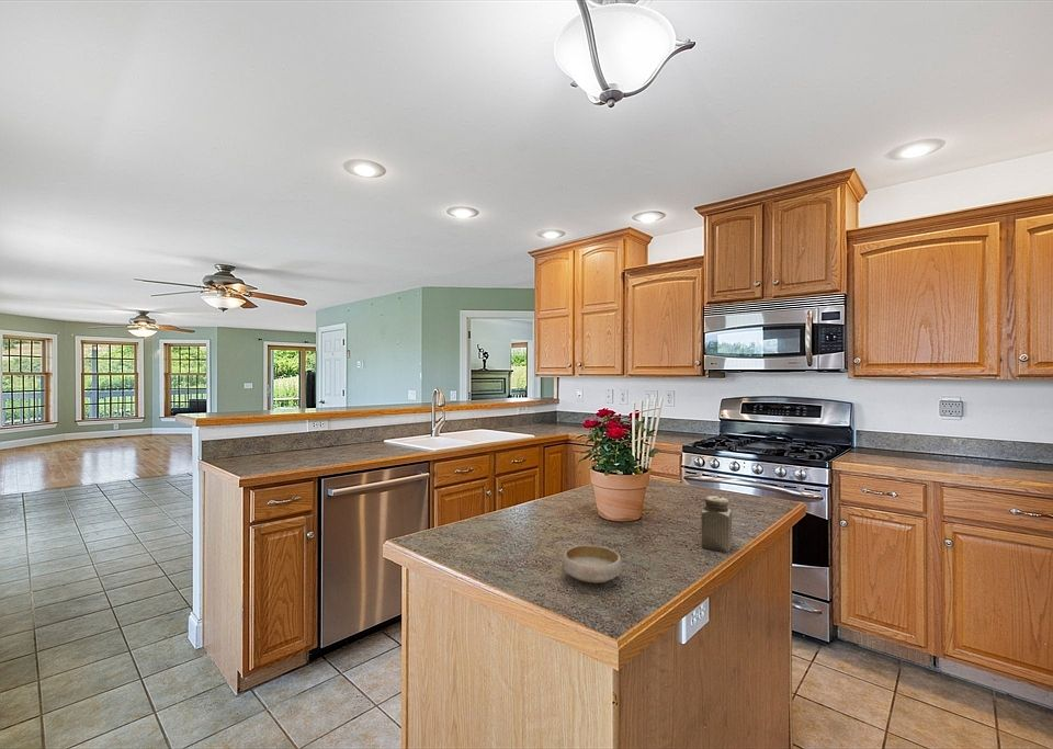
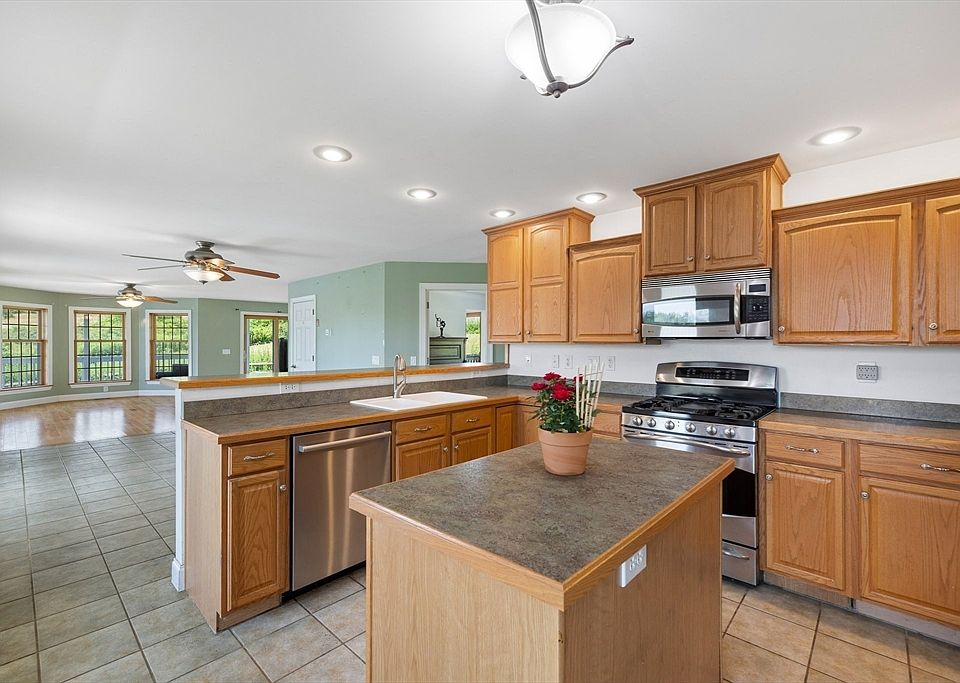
- salt shaker [700,495,733,553]
- bowl [562,544,623,583]
